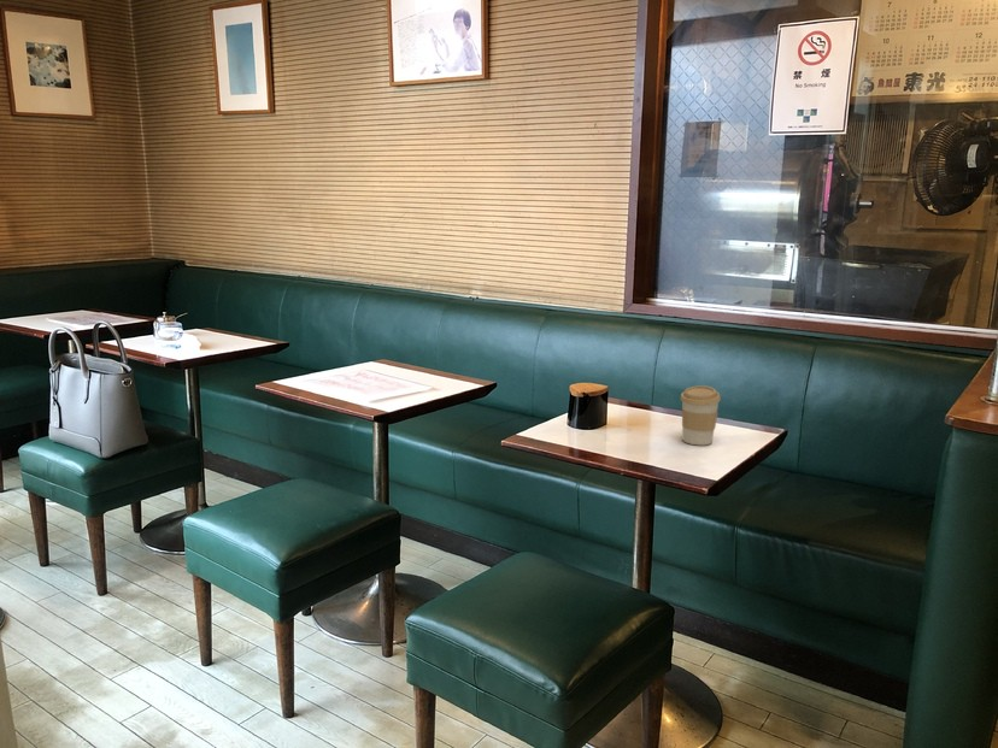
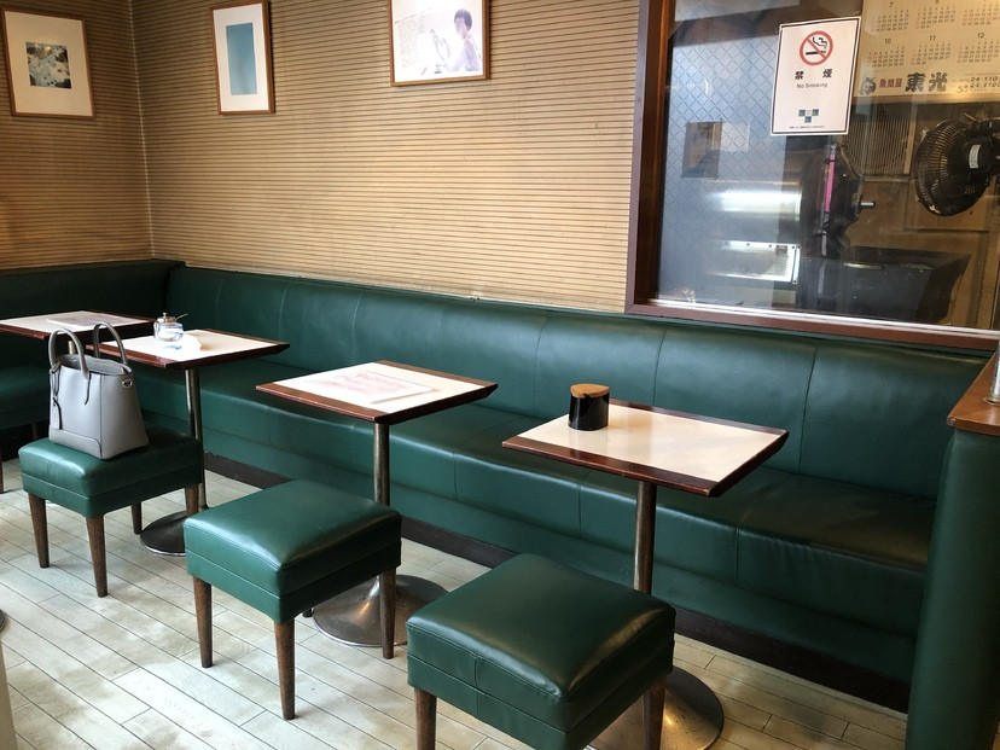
- coffee cup [680,385,722,447]
